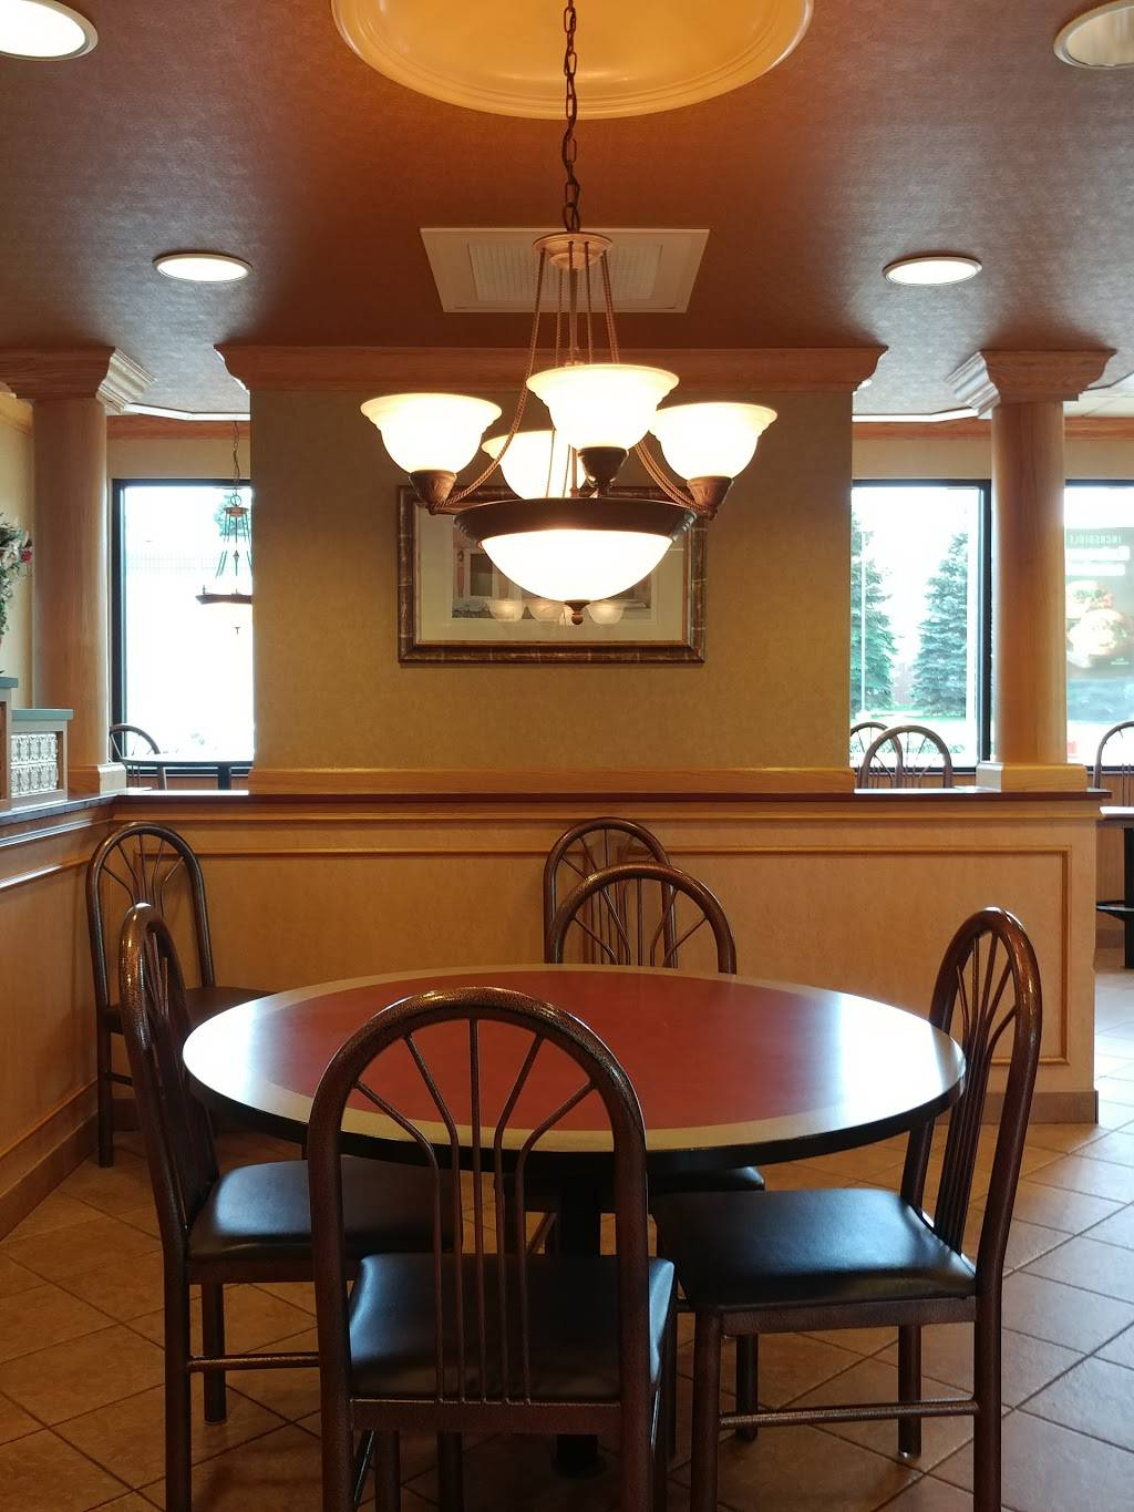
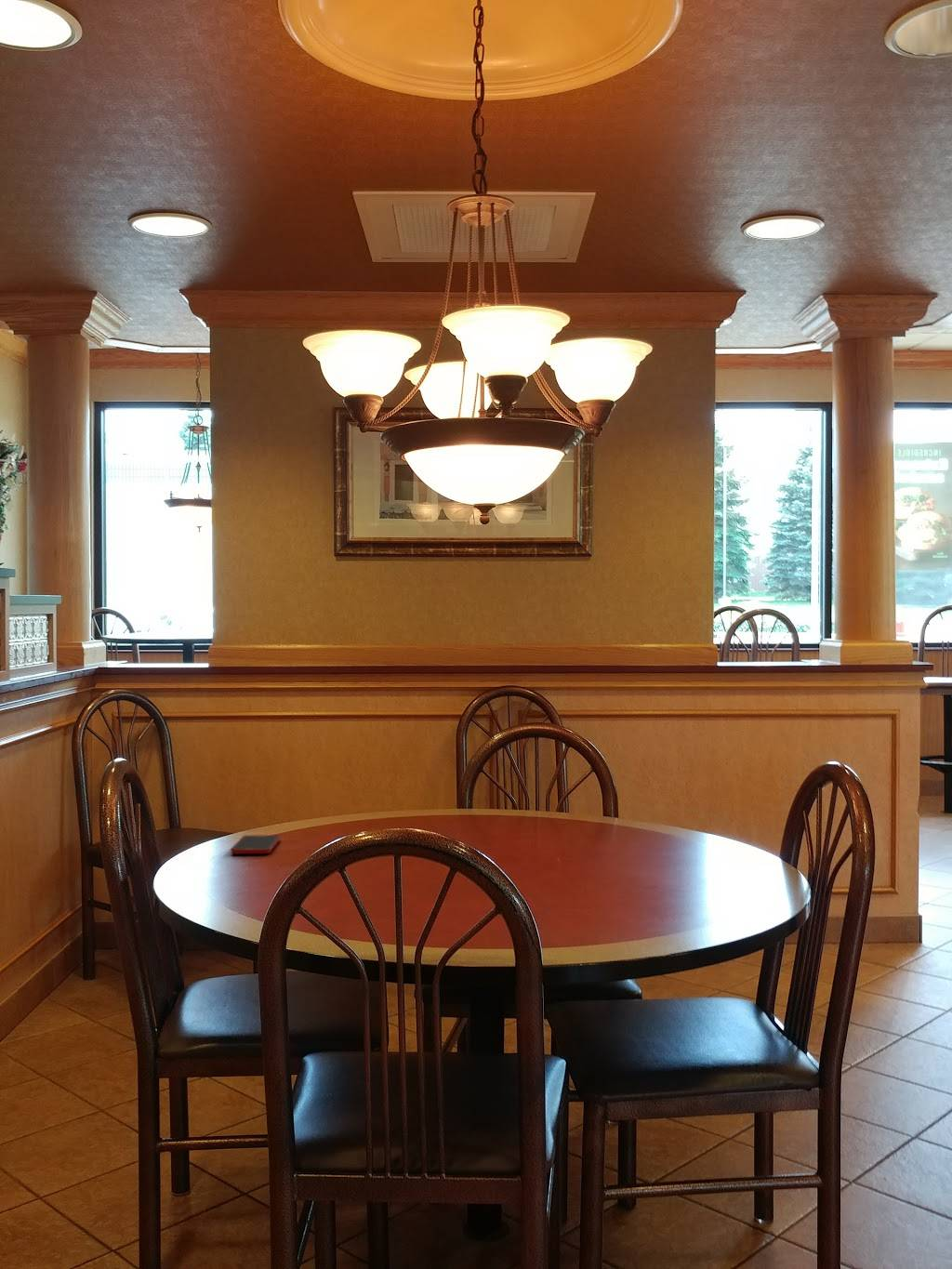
+ cell phone [230,834,281,854]
